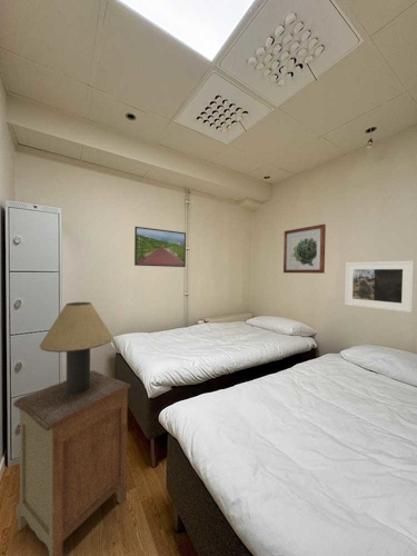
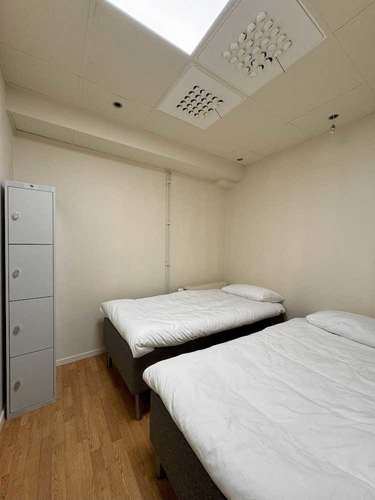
- wall art [282,224,327,275]
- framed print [344,259,416,314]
- nightstand [12,369,132,556]
- table lamp [39,301,113,395]
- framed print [133,226,187,268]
